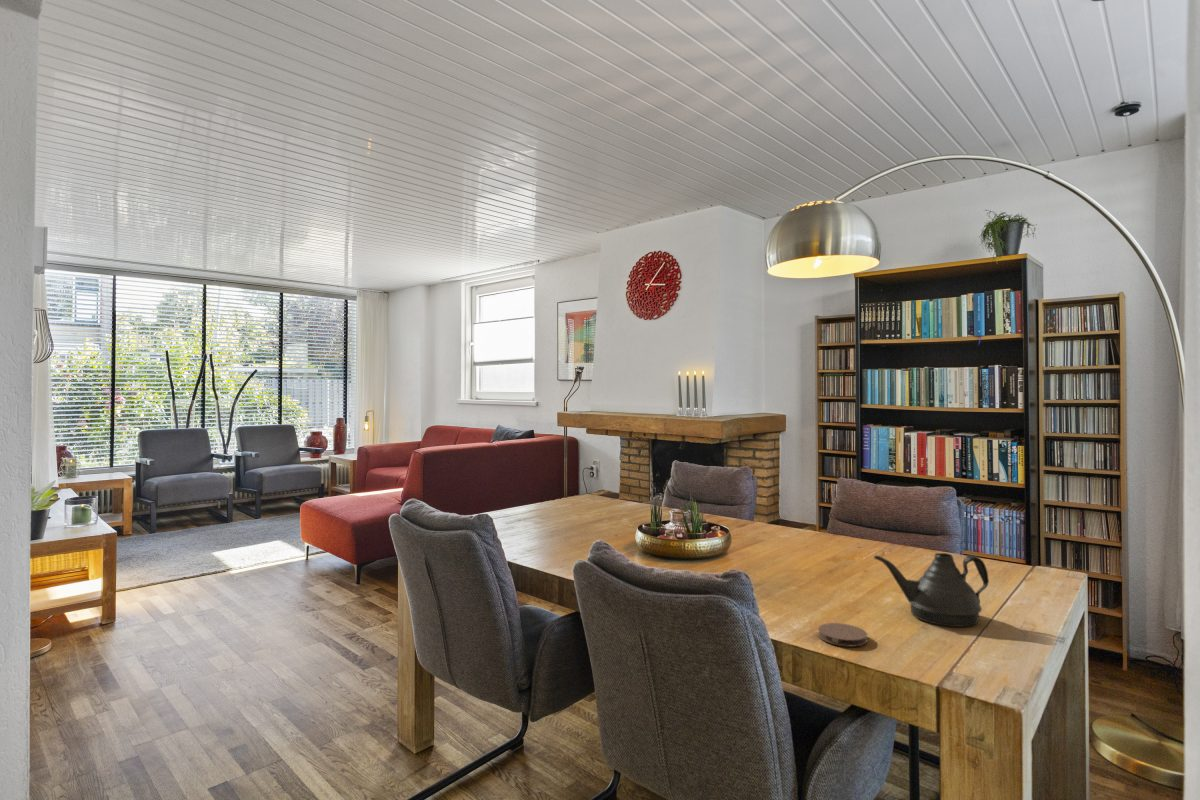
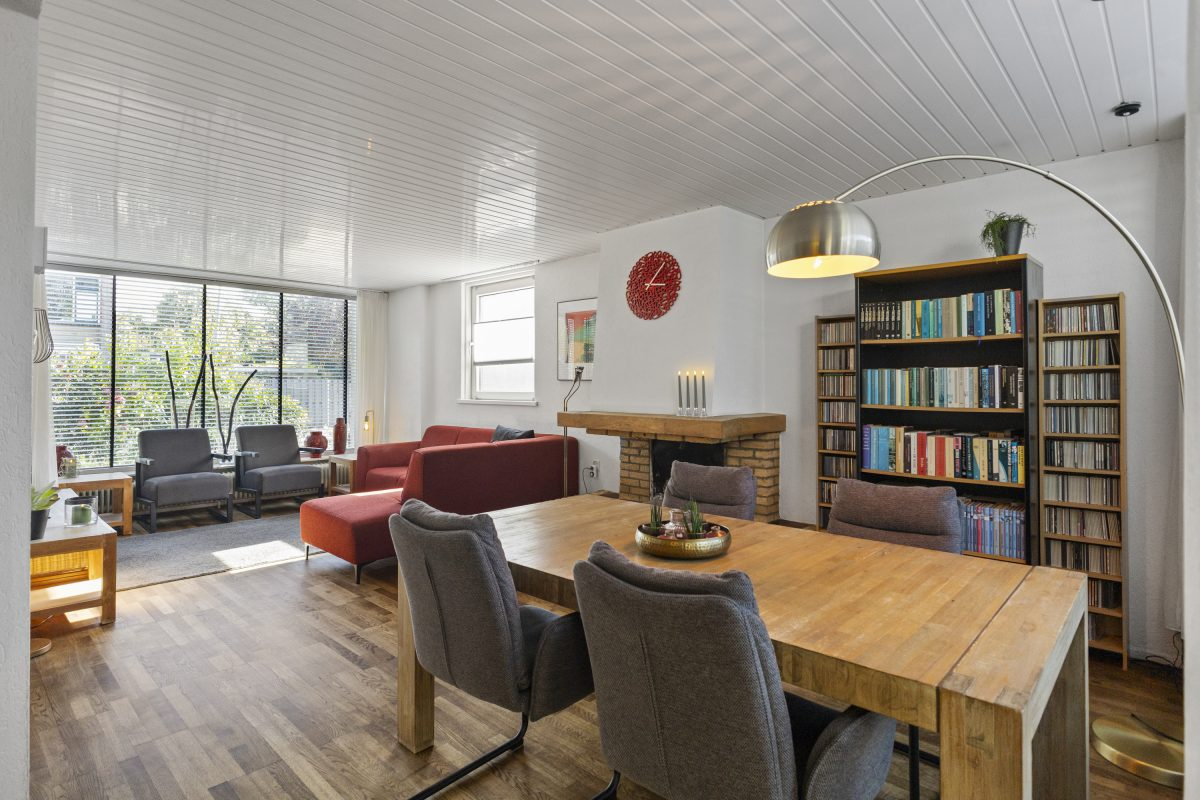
- coaster [817,622,868,648]
- teapot [873,552,990,628]
